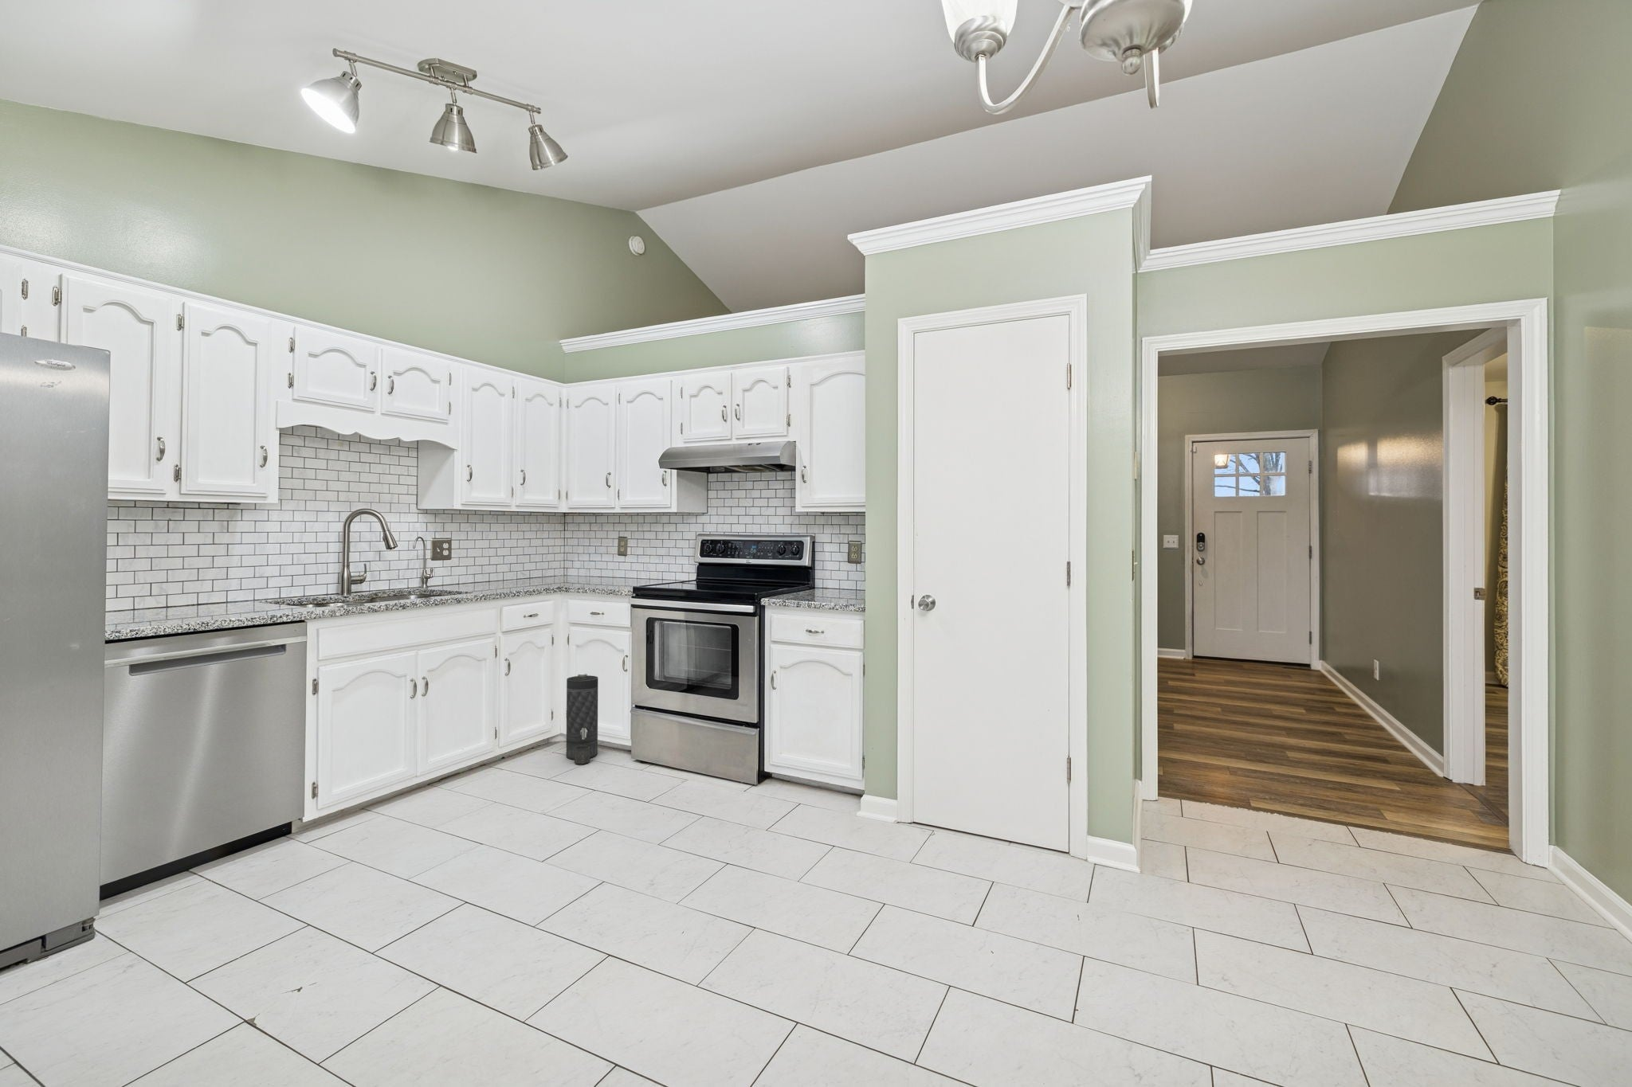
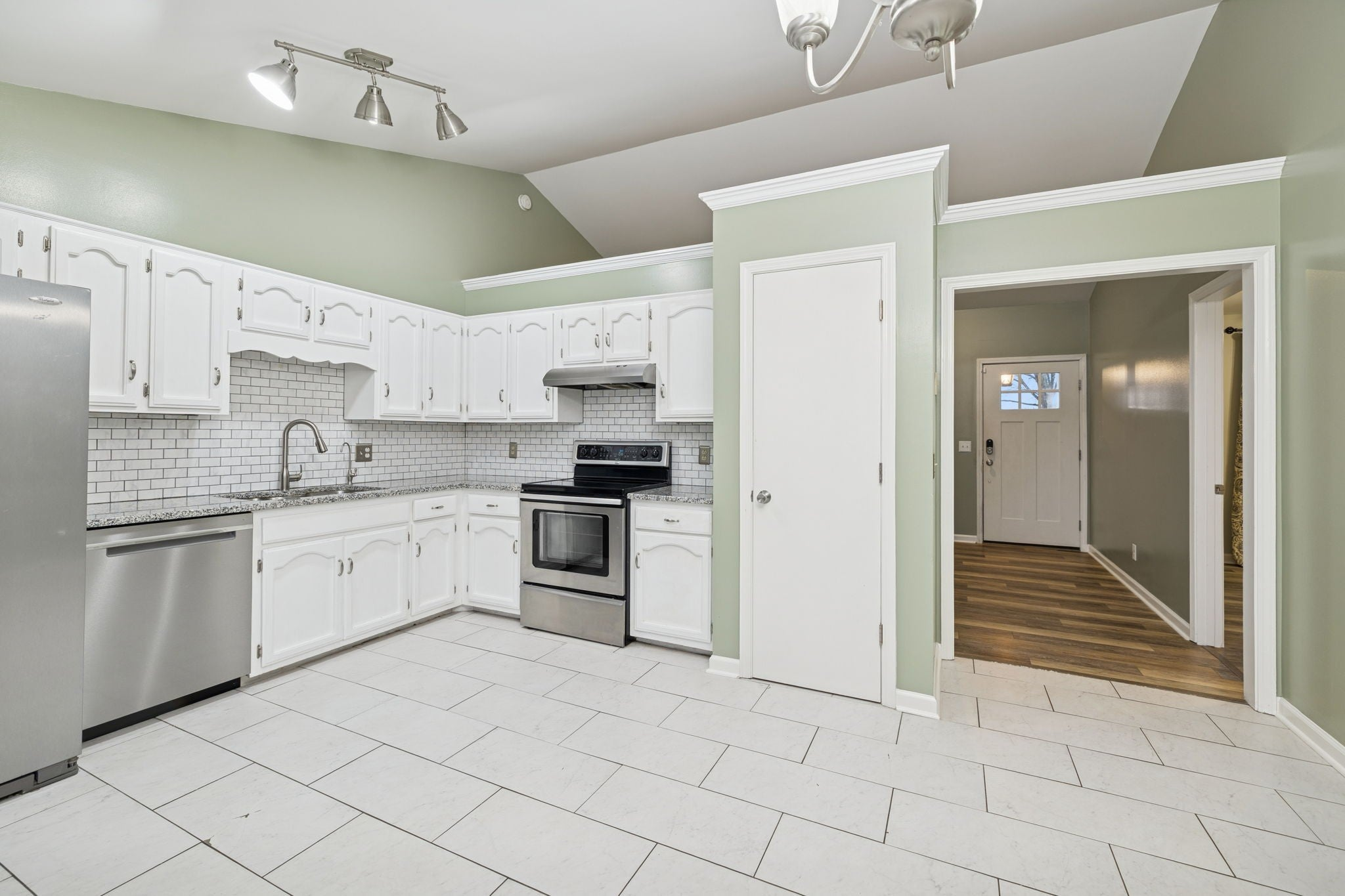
- canister [565,672,598,764]
